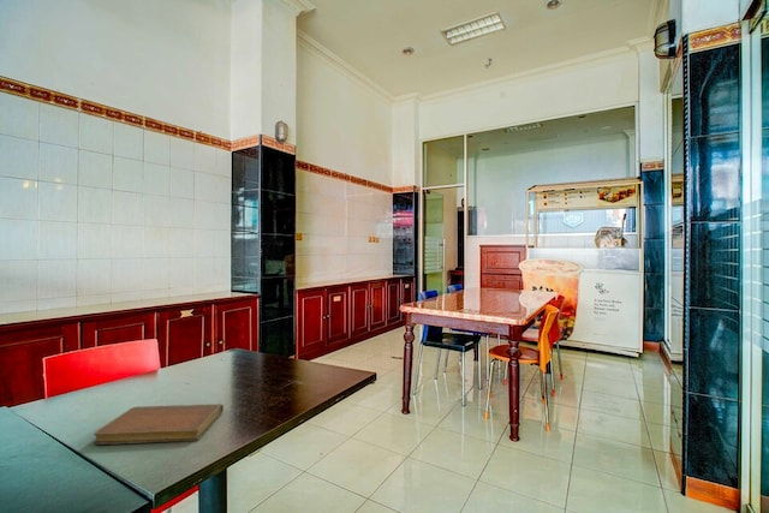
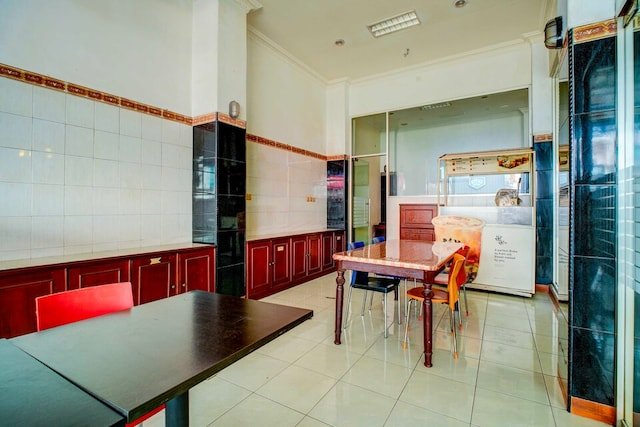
- notebook [93,402,225,446]
